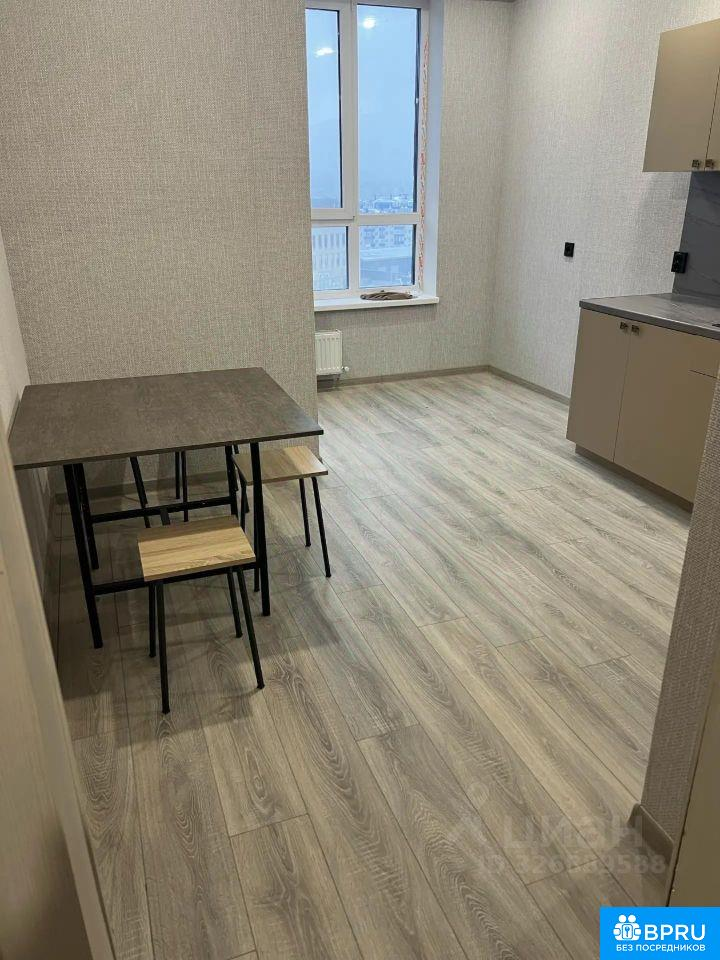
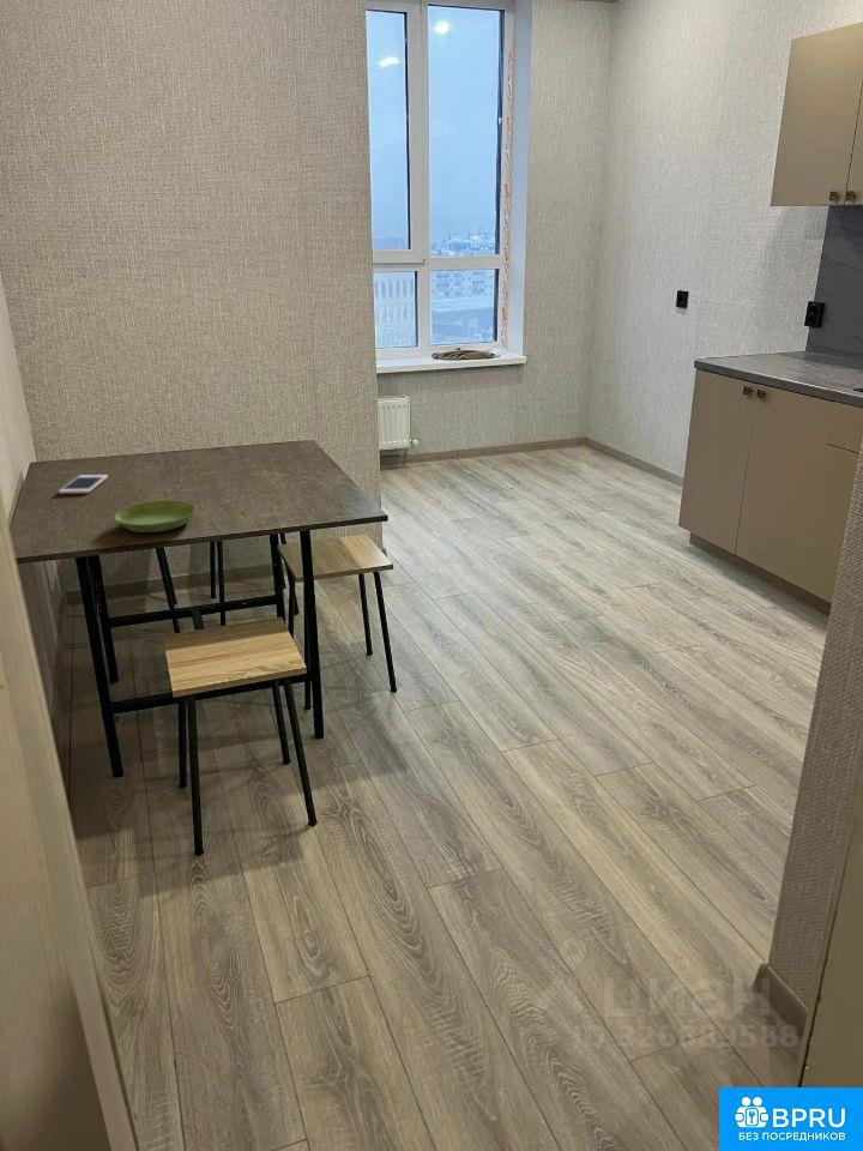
+ cell phone [58,474,109,495]
+ saucer [114,499,198,534]
